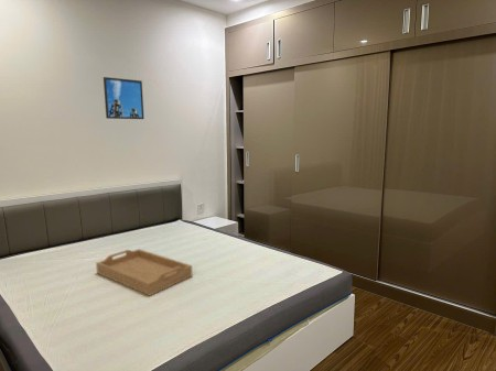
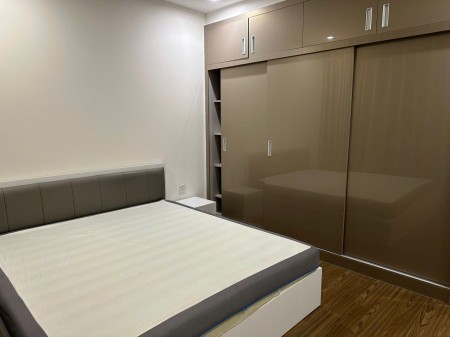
- serving tray [95,248,193,297]
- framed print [103,76,145,120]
